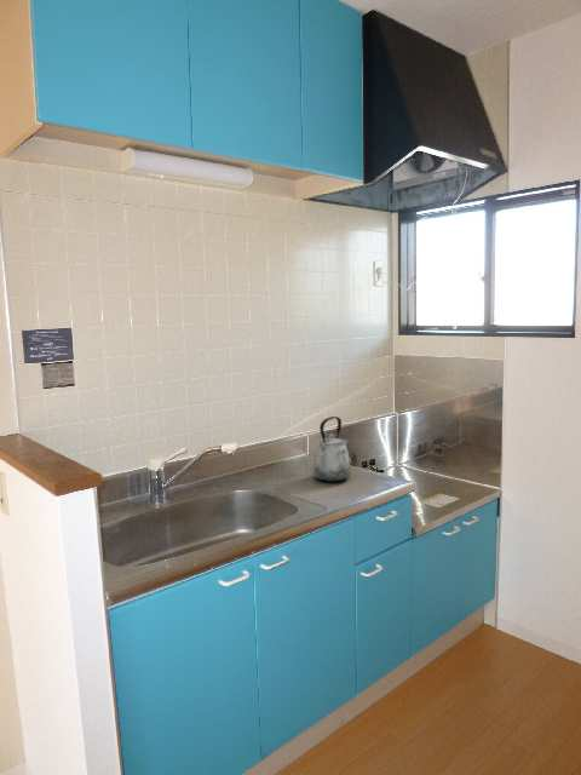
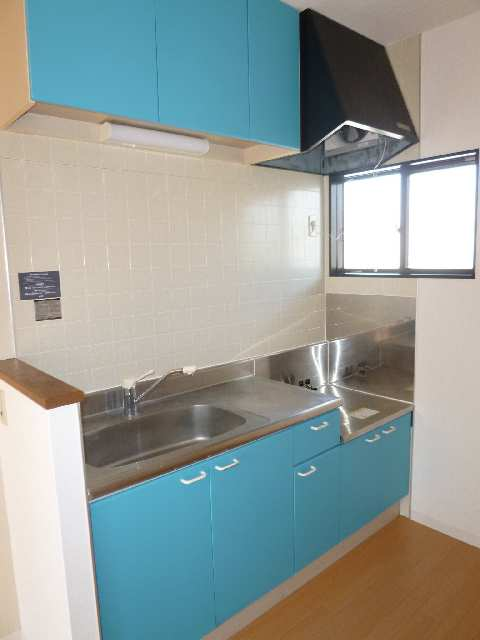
- kettle [312,415,352,483]
